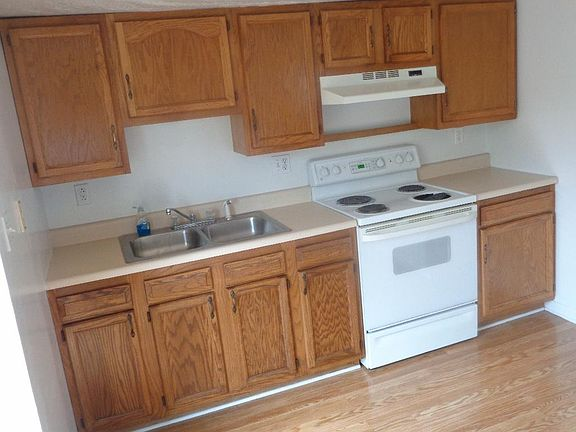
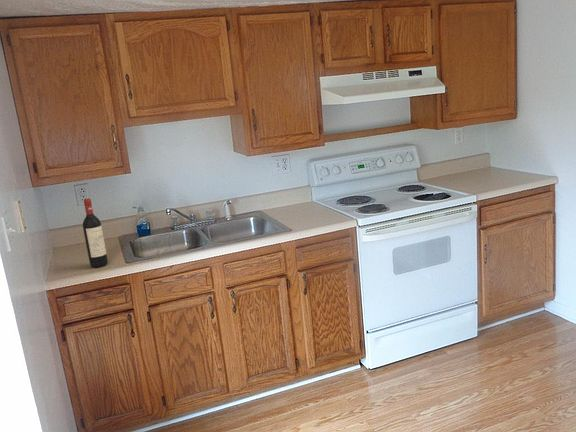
+ wine bottle [82,198,109,268]
